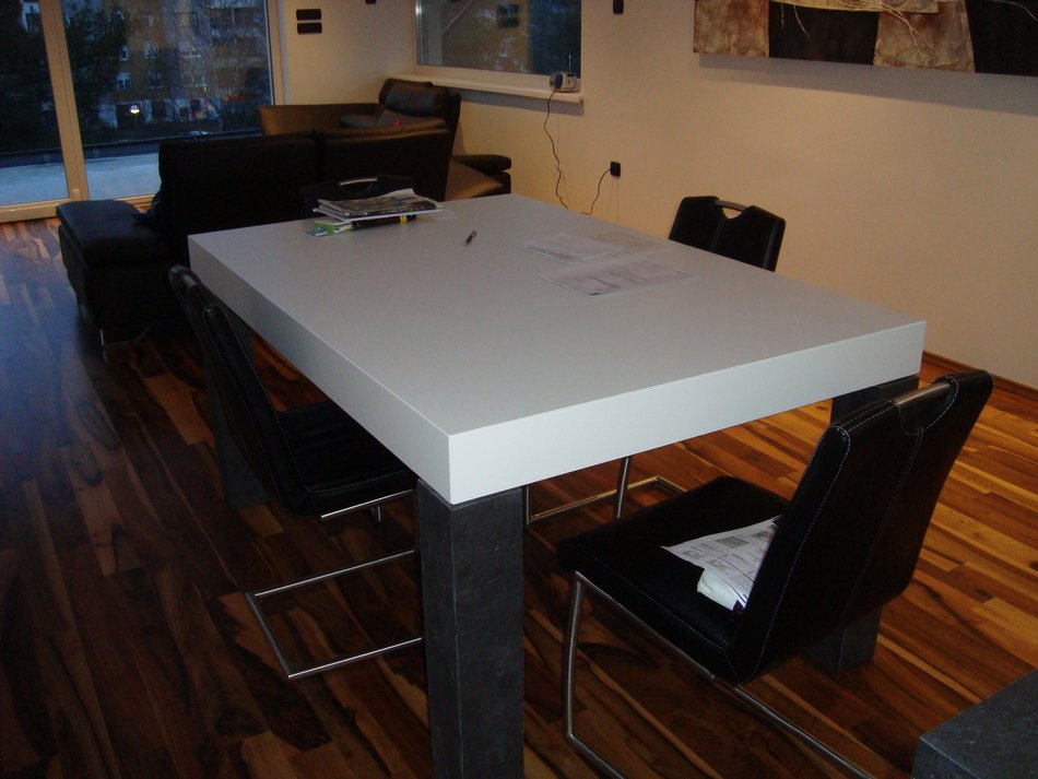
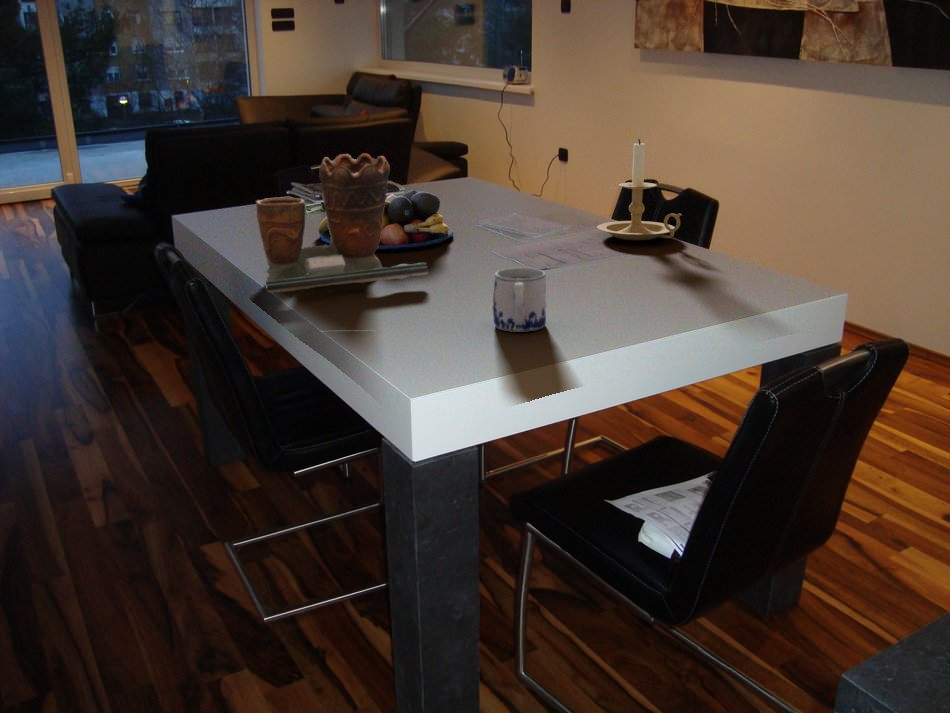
+ fruit bowl [317,189,454,250]
+ candle holder [596,138,683,241]
+ mug [492,267,547,333]
+ clay pot [255,152,429,294]
